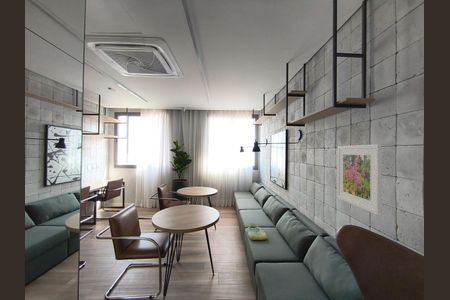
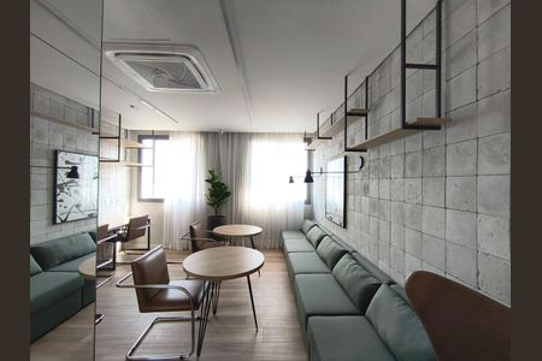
- tote bag [247,223,268,241]
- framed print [336,143,383,216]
